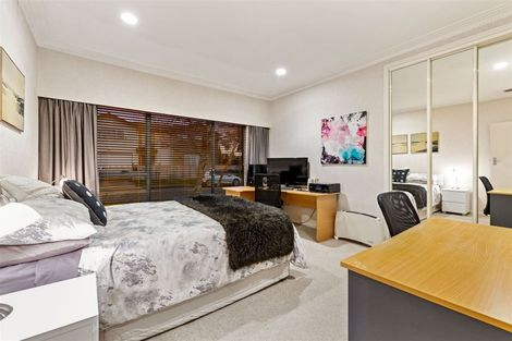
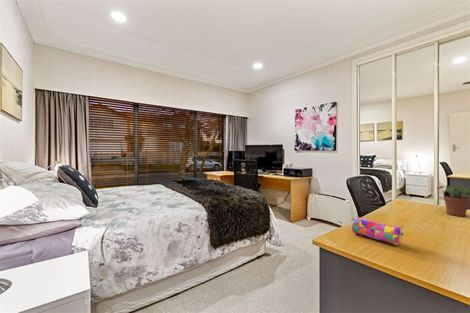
+ potted plant [436,185,470,217]
+ pencil case [351,217,405,246]
